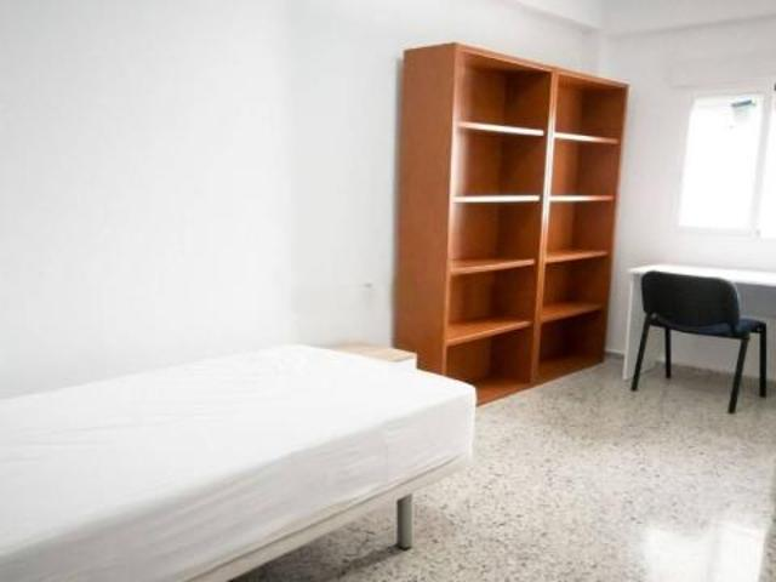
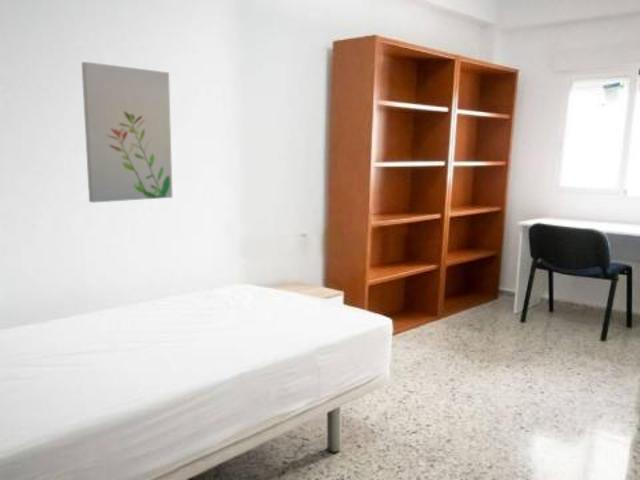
+ wall art [81,61,173,204]
